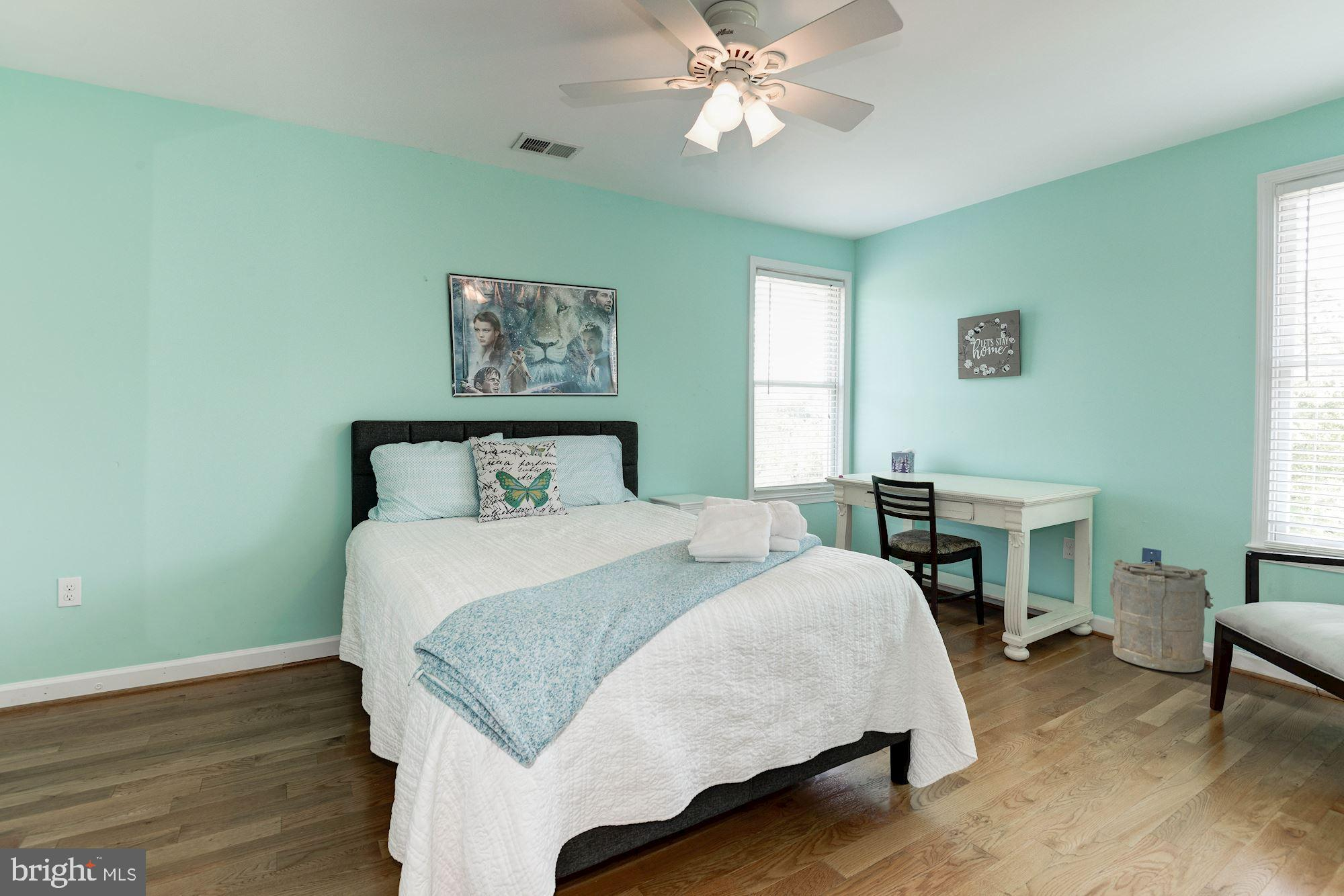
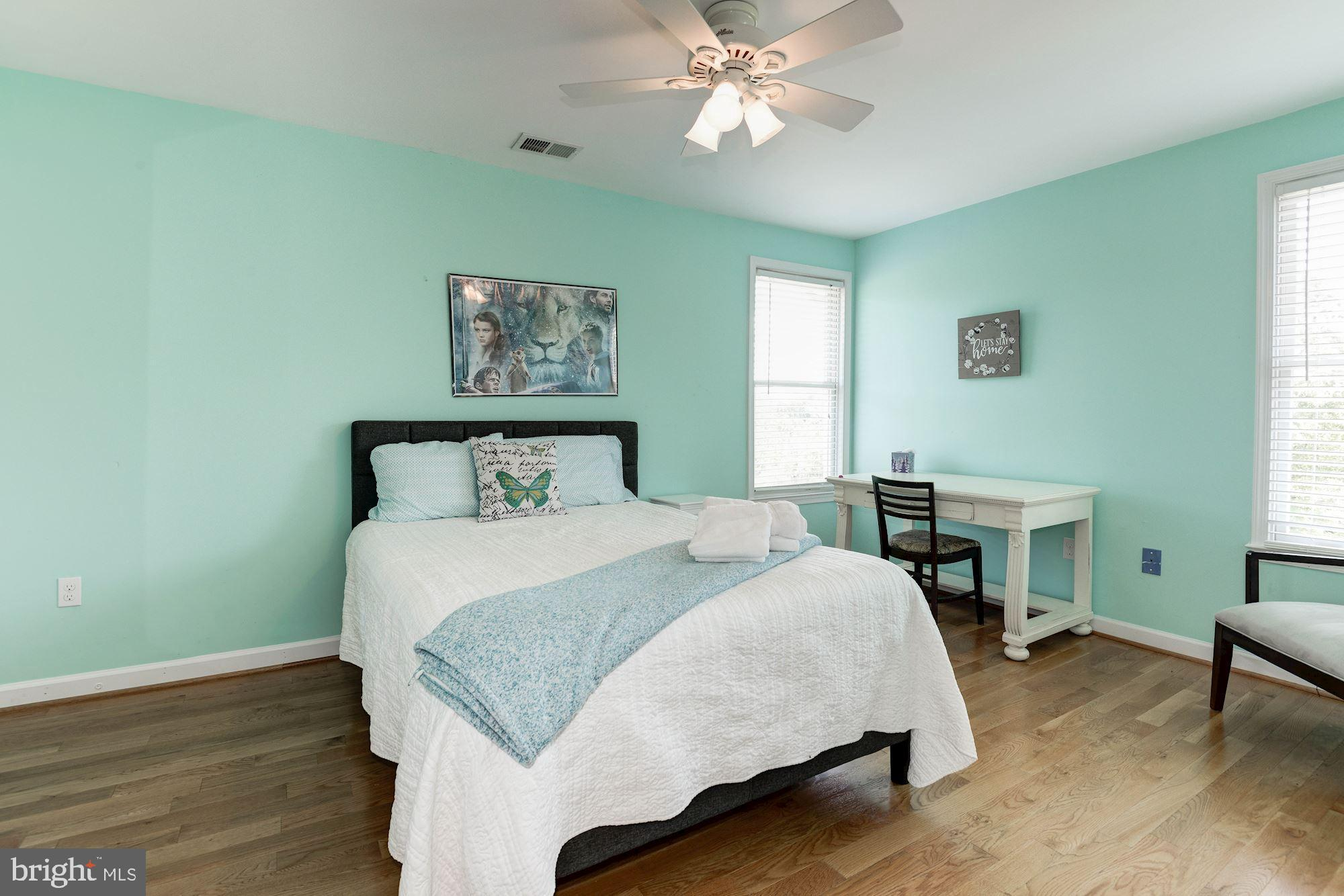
- laundry hamper [1109,559,1214,673]
